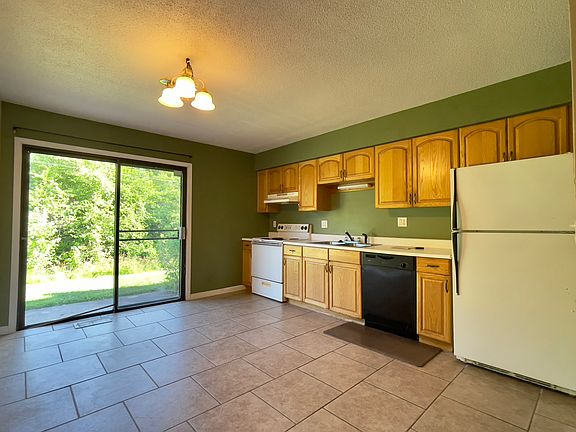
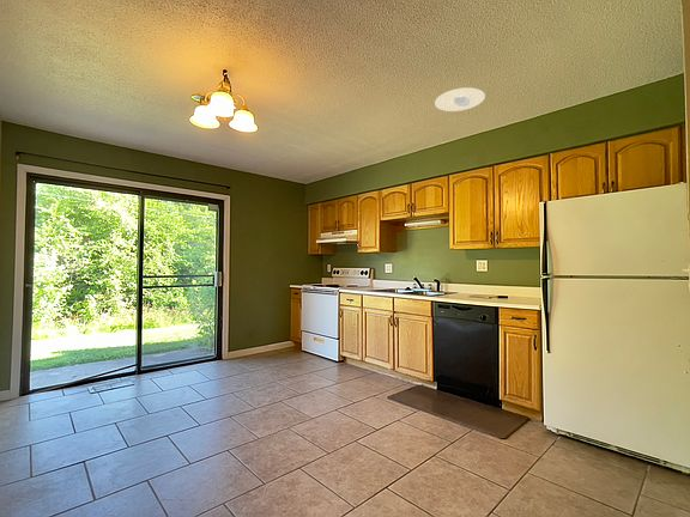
+ recessed light [434,86,486,112]
